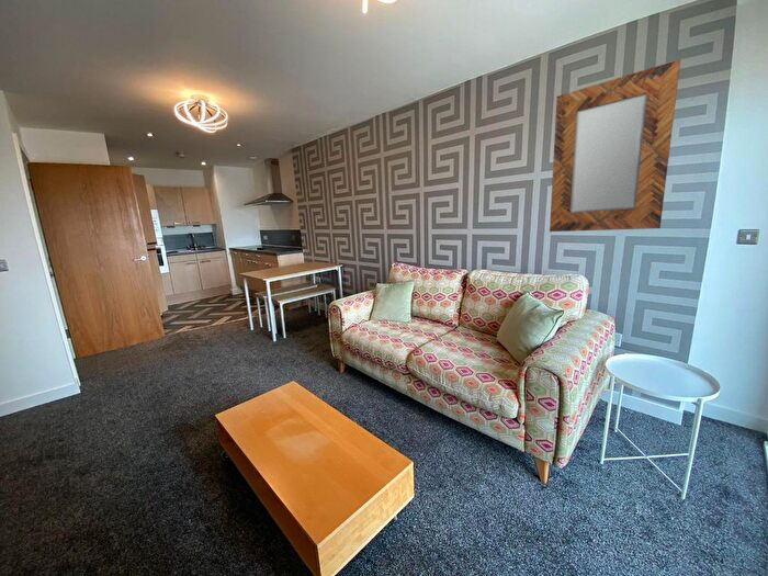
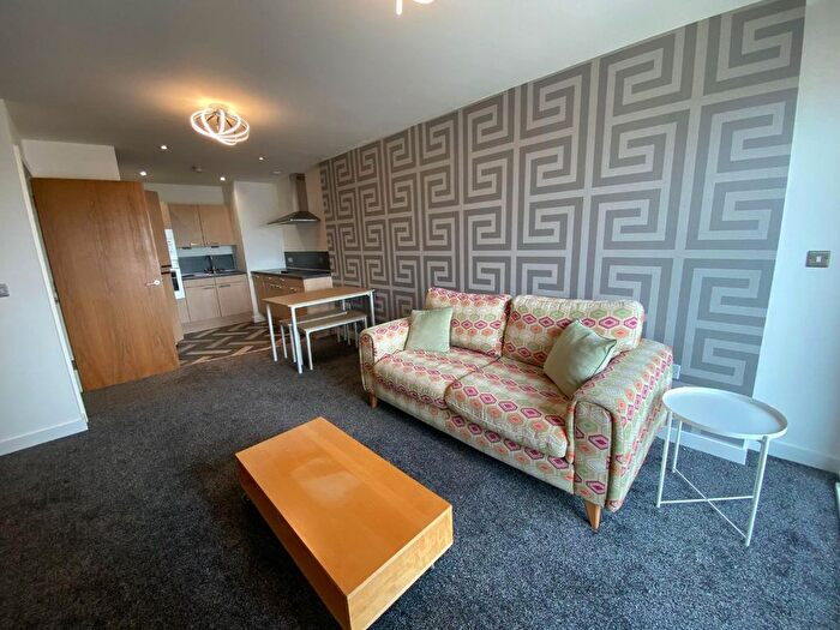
- home mirror [549,58,681,233]
